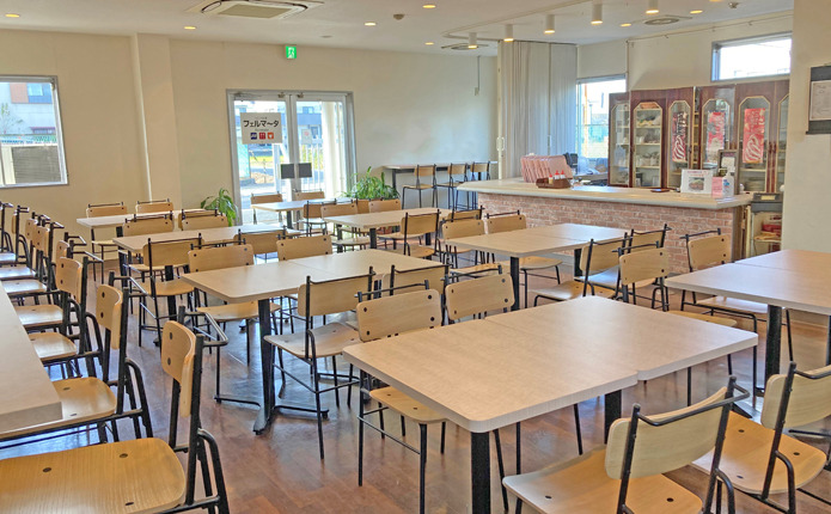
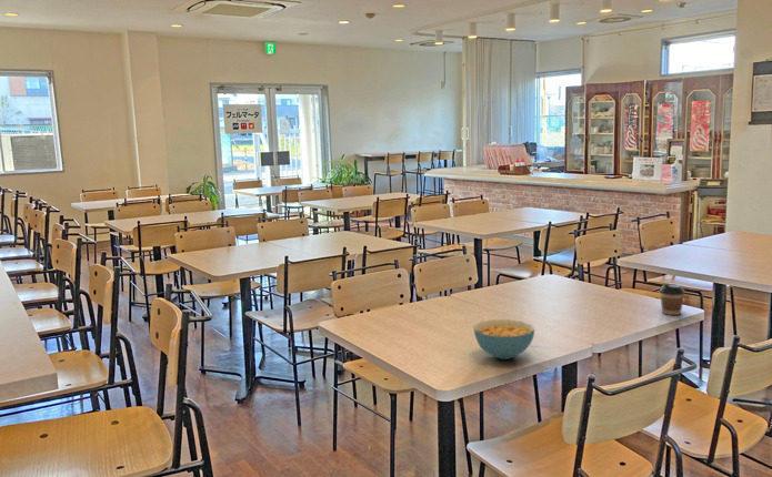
+ cereal bowl [472,318,535,361]
+ coffee cup [659,282,686,316]
